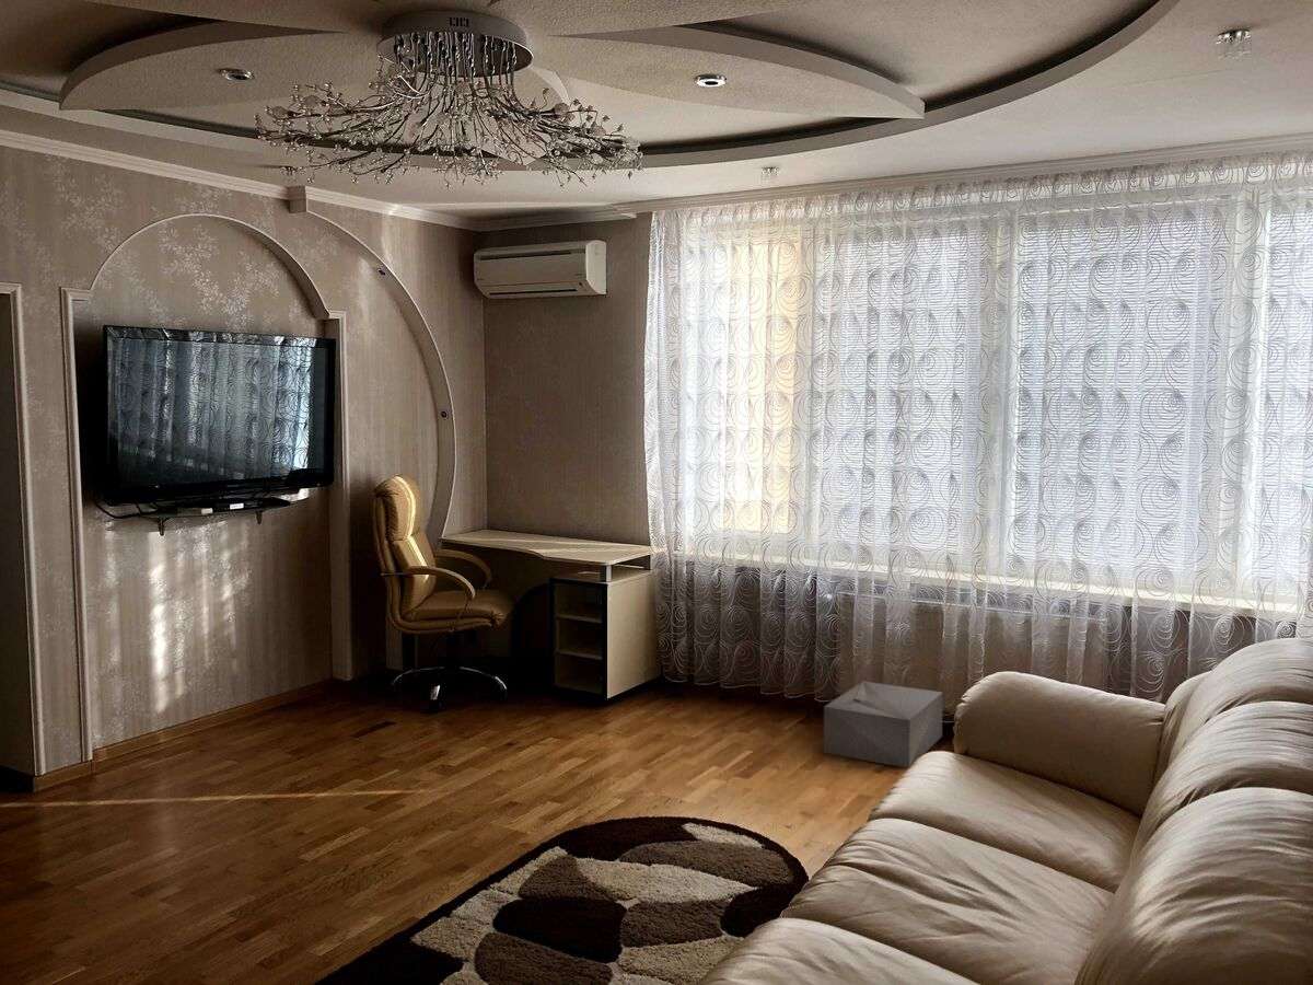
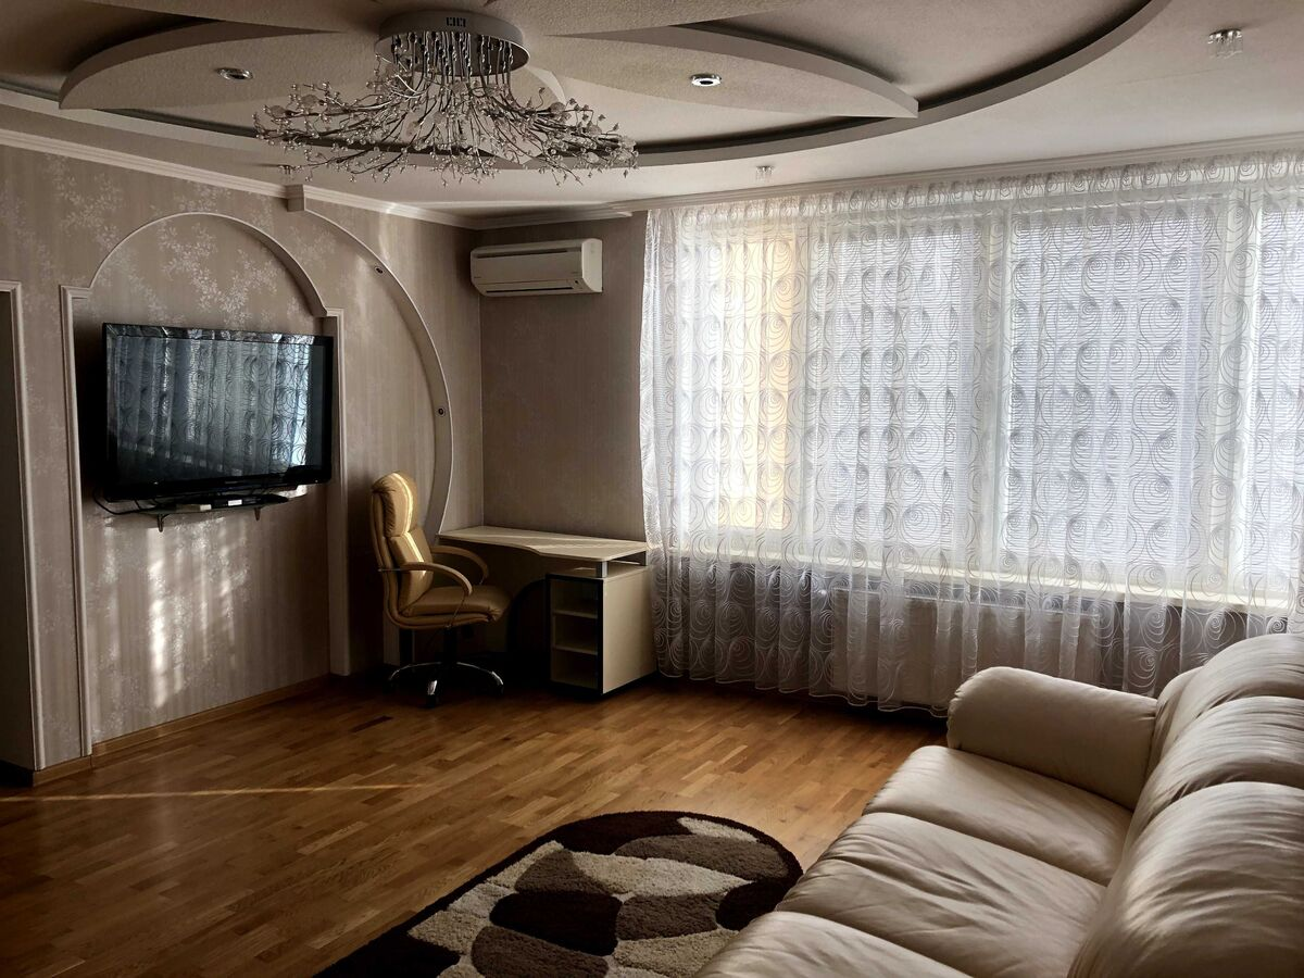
- cardboard box [823,681,944,769]
